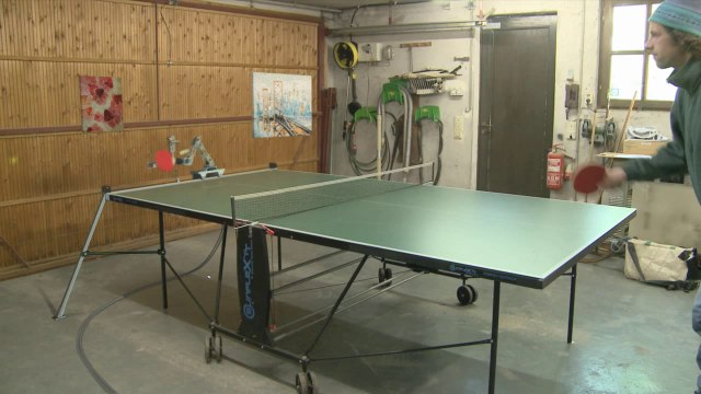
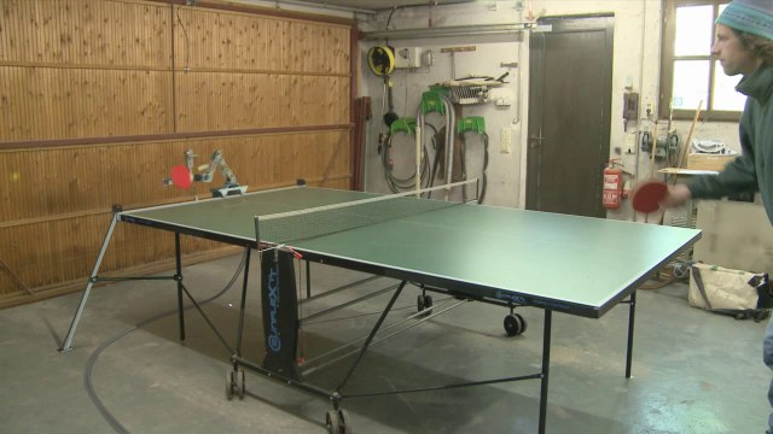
- wall art [78,74,125,134]
- wall art [250,71,313,139]
